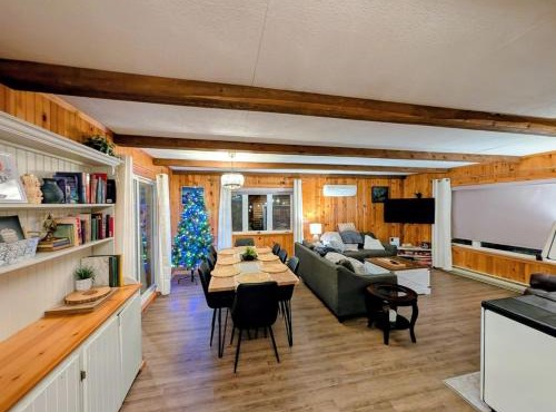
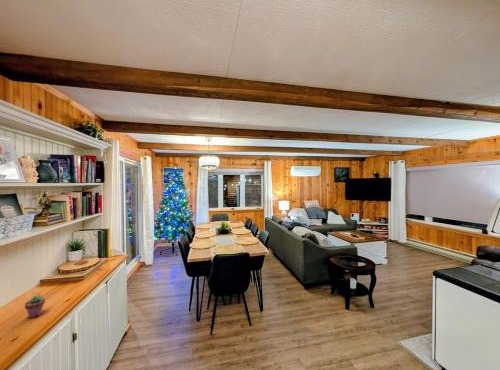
+ potted succulent [24,294,46,319]
